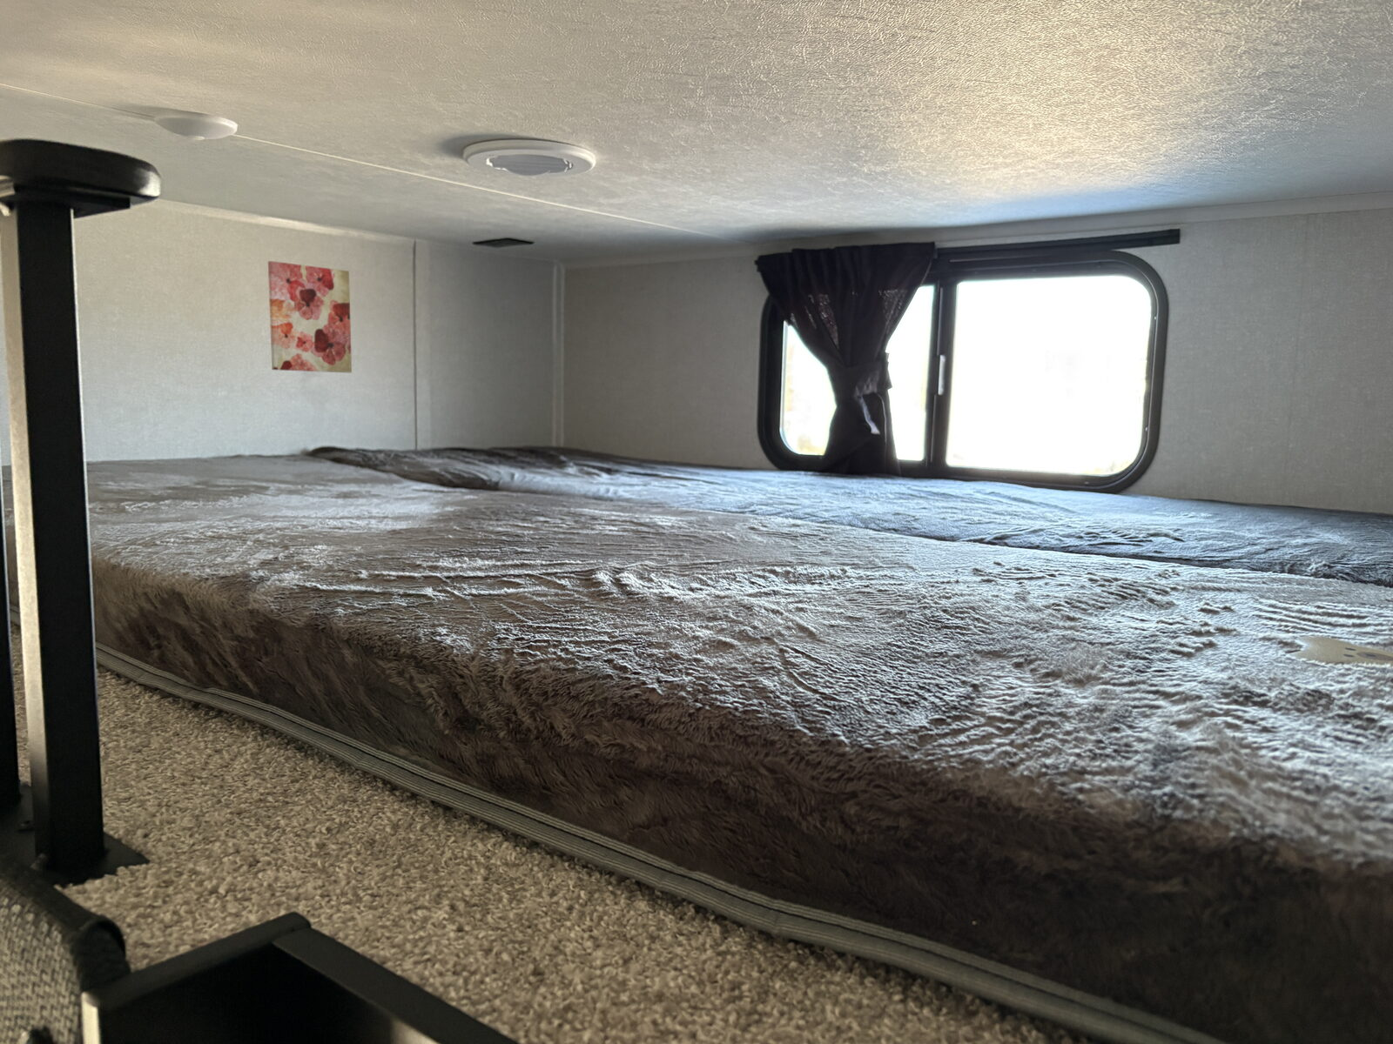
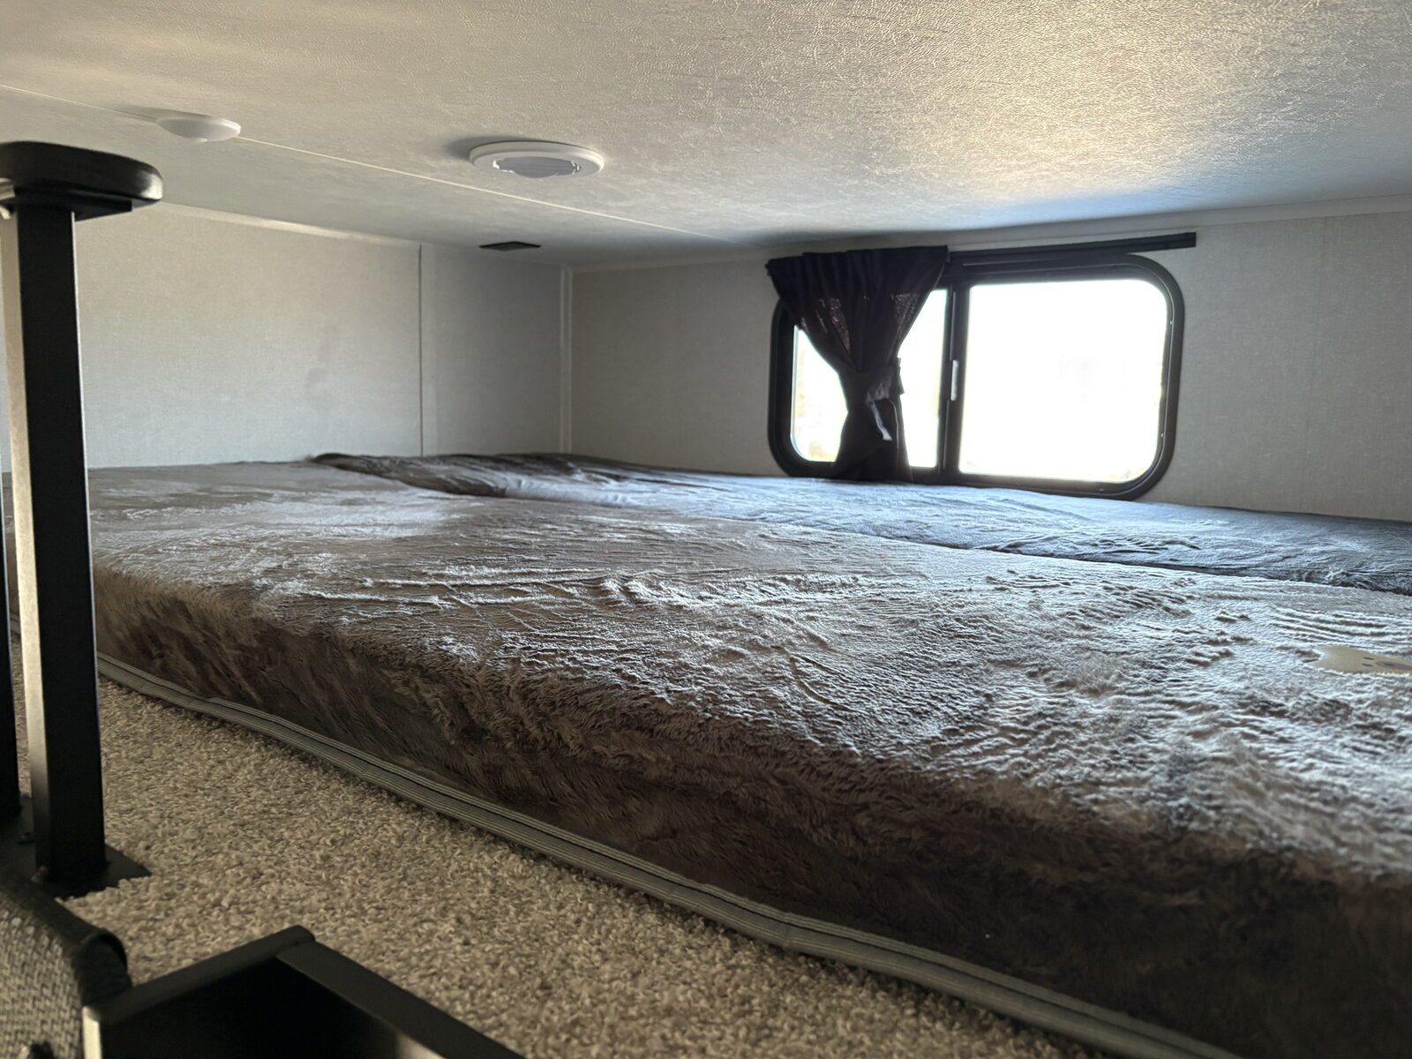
- wall art [268,260,352,373]
